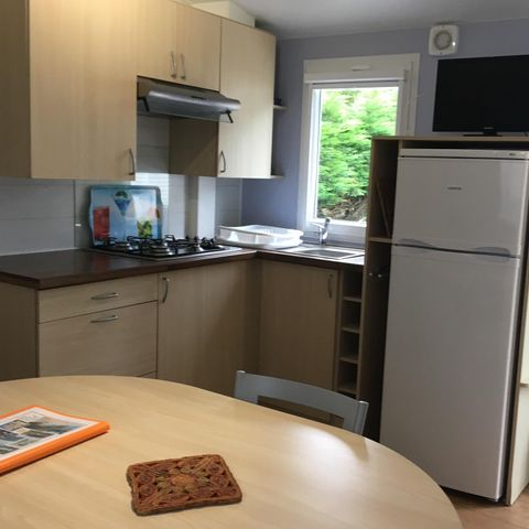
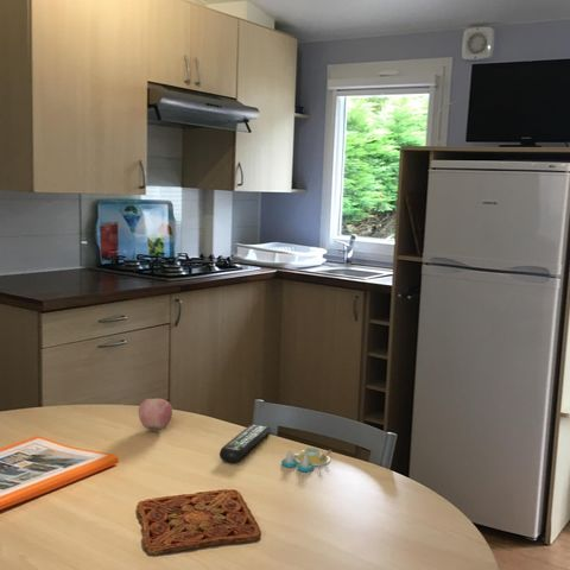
+ remote control [218,424,272,463]
+ salt and pepper shaker set [280,446,332,473]
+ apple [138,398,173,431]
